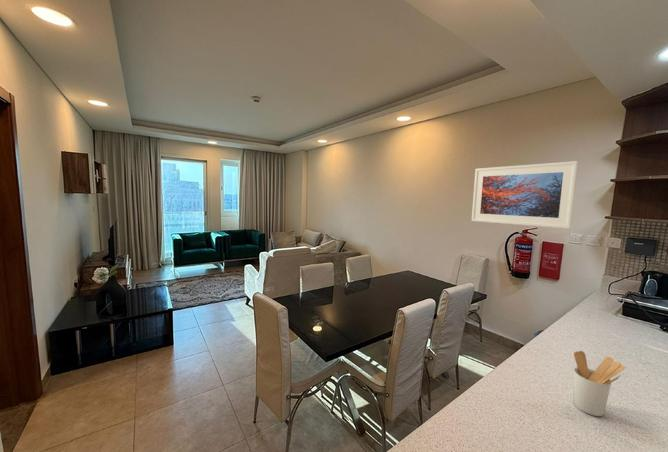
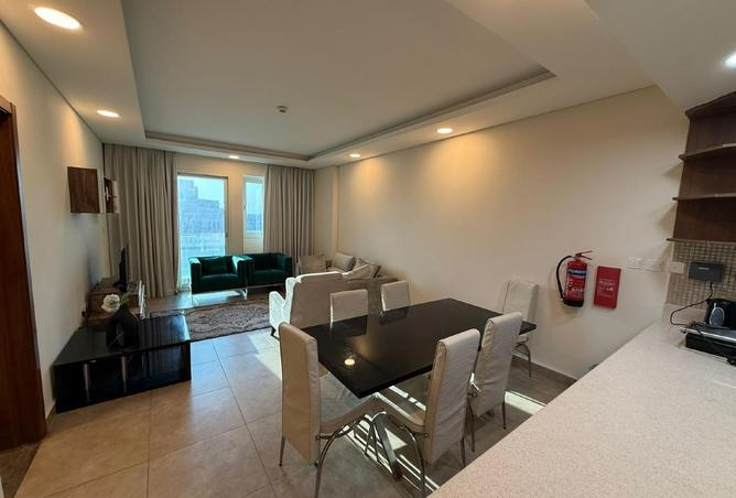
- utensil holder [572,350,626,417]
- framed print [471,160,579,230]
